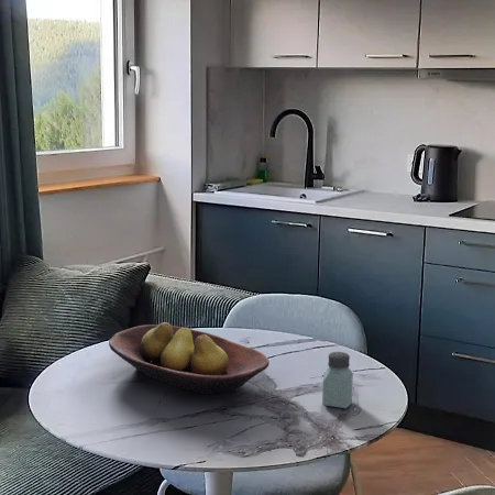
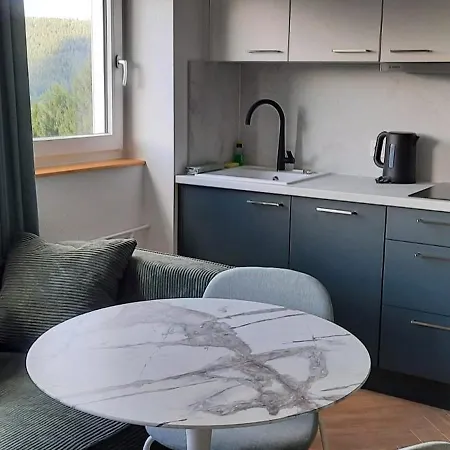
- saltshaker [321,351,354,409]
- fruit bowl [108,321,271,396]
